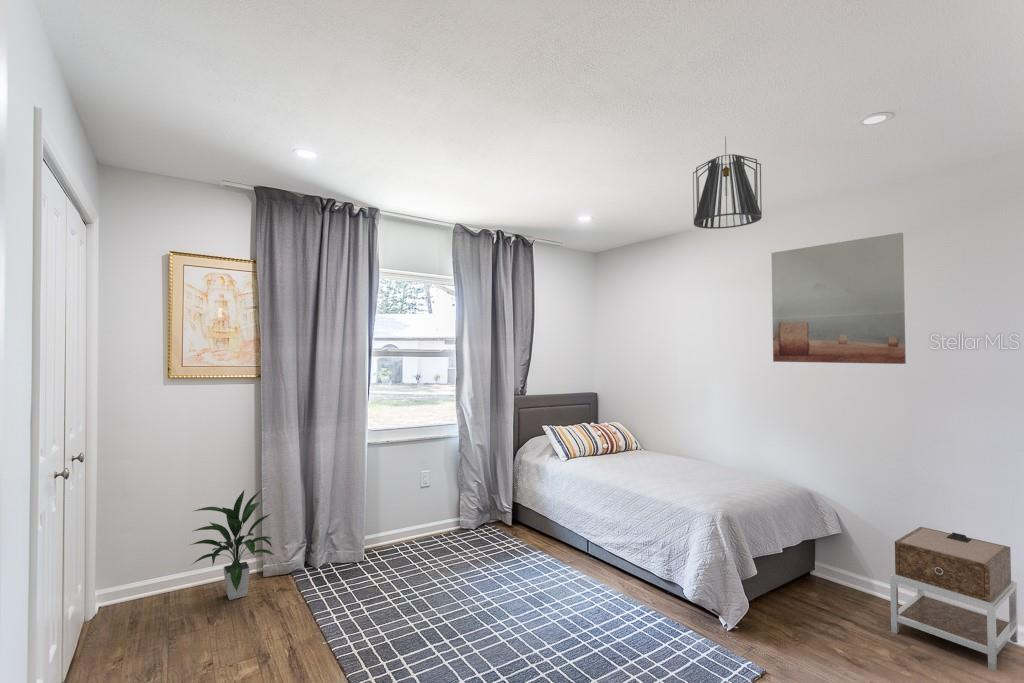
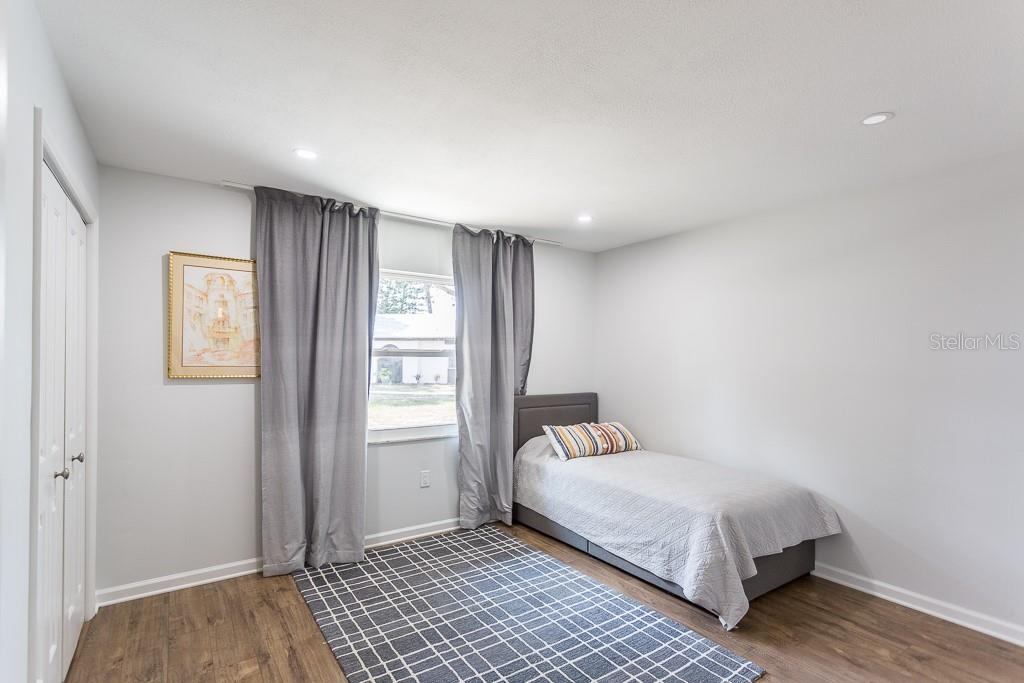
- wall art [770,232,907,365]
- pendant light [692,135,763,230]
- indoor plant [189,488,277,601]
- nightstand [889,526,1019,672]
